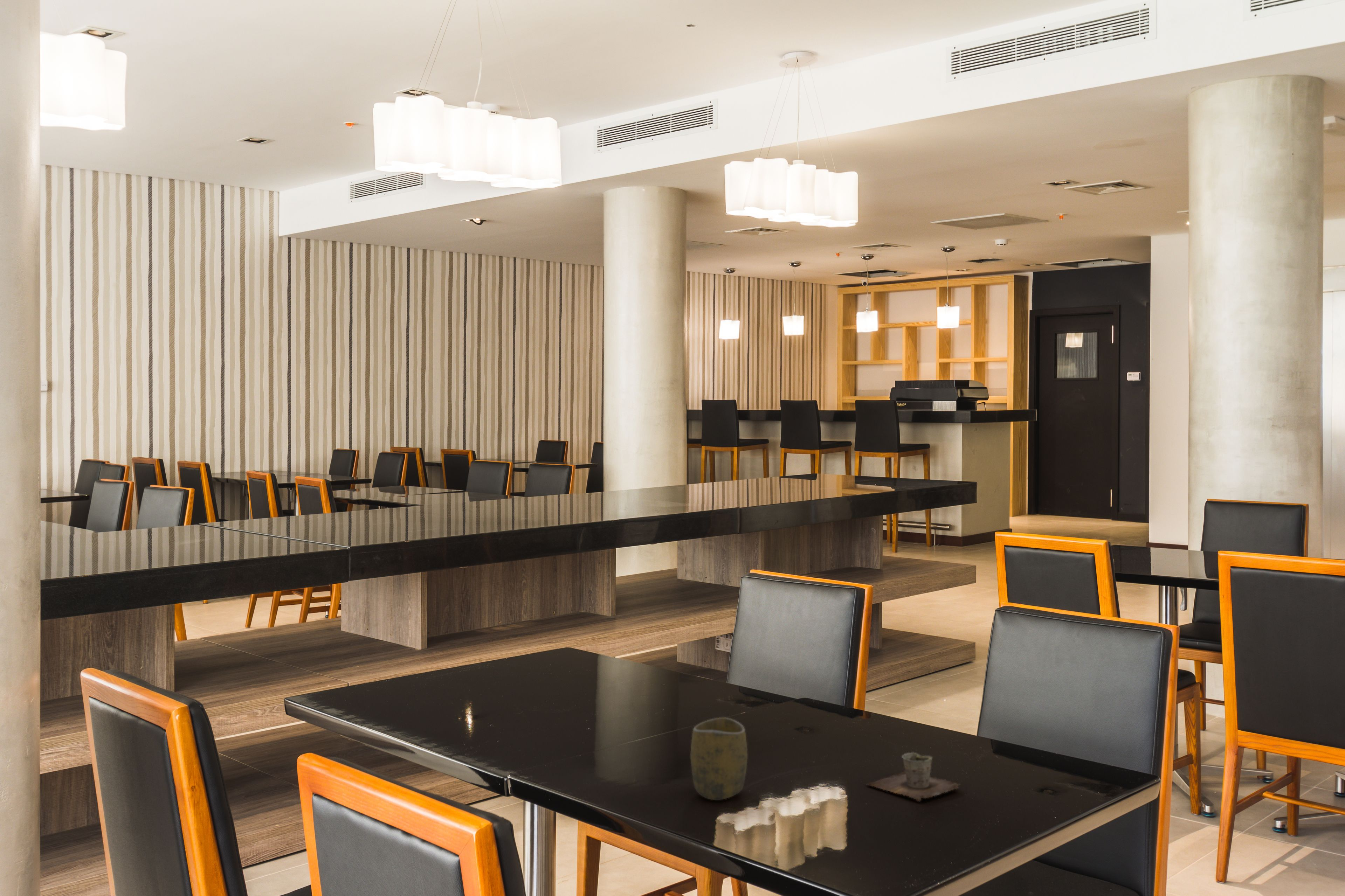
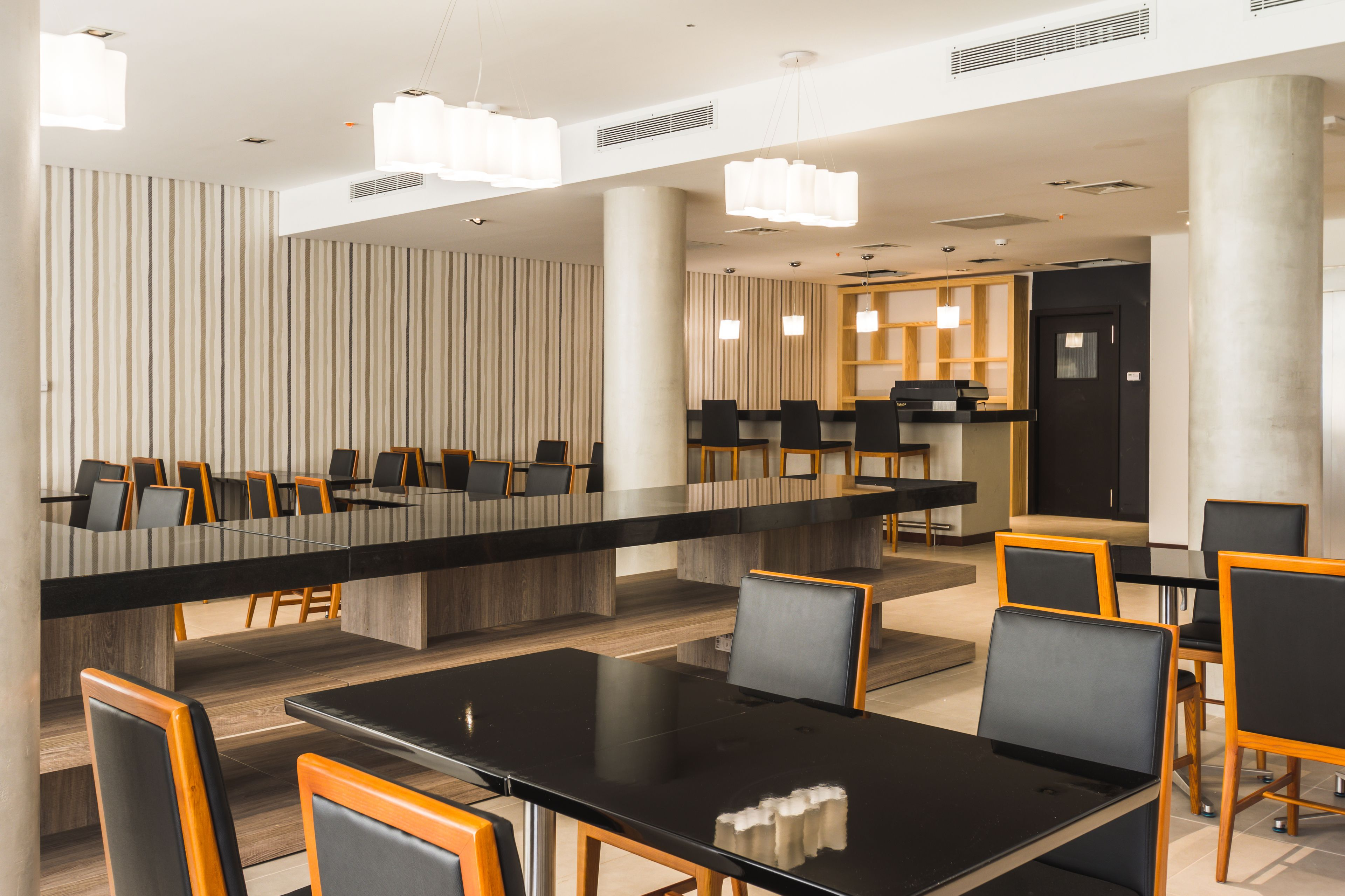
- cup [690,717,748,800]
- cup [866,752,961,803]
